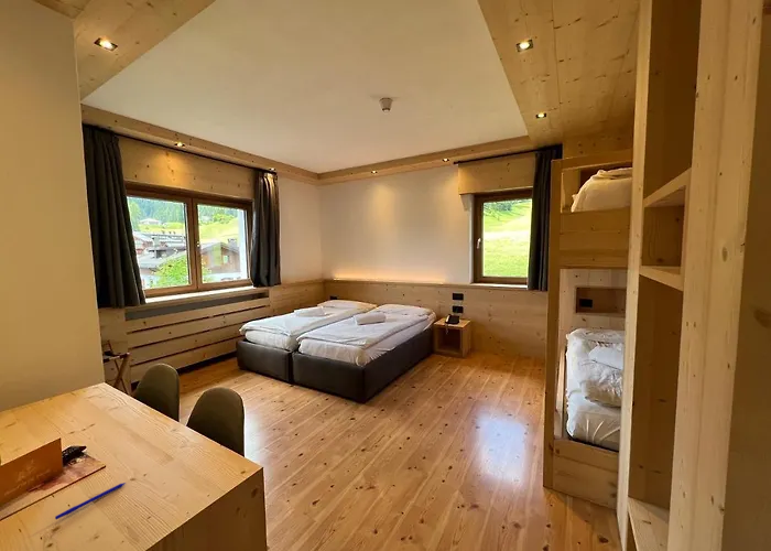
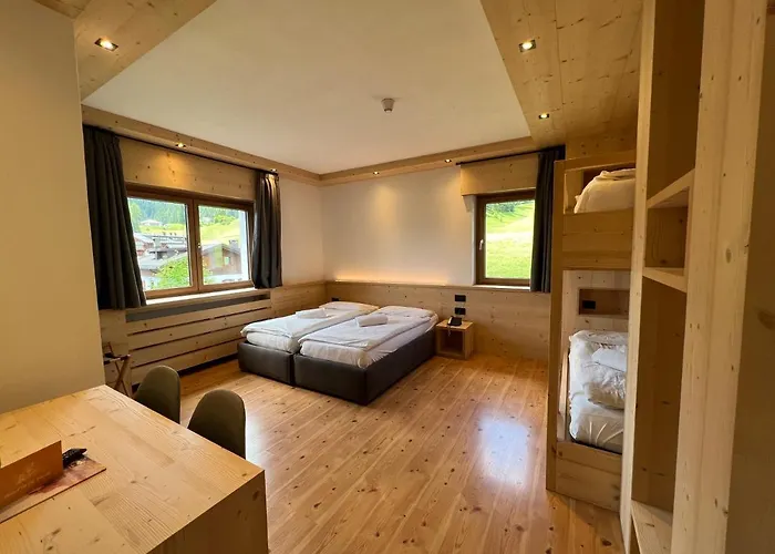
- pen [54,482,127,520]
